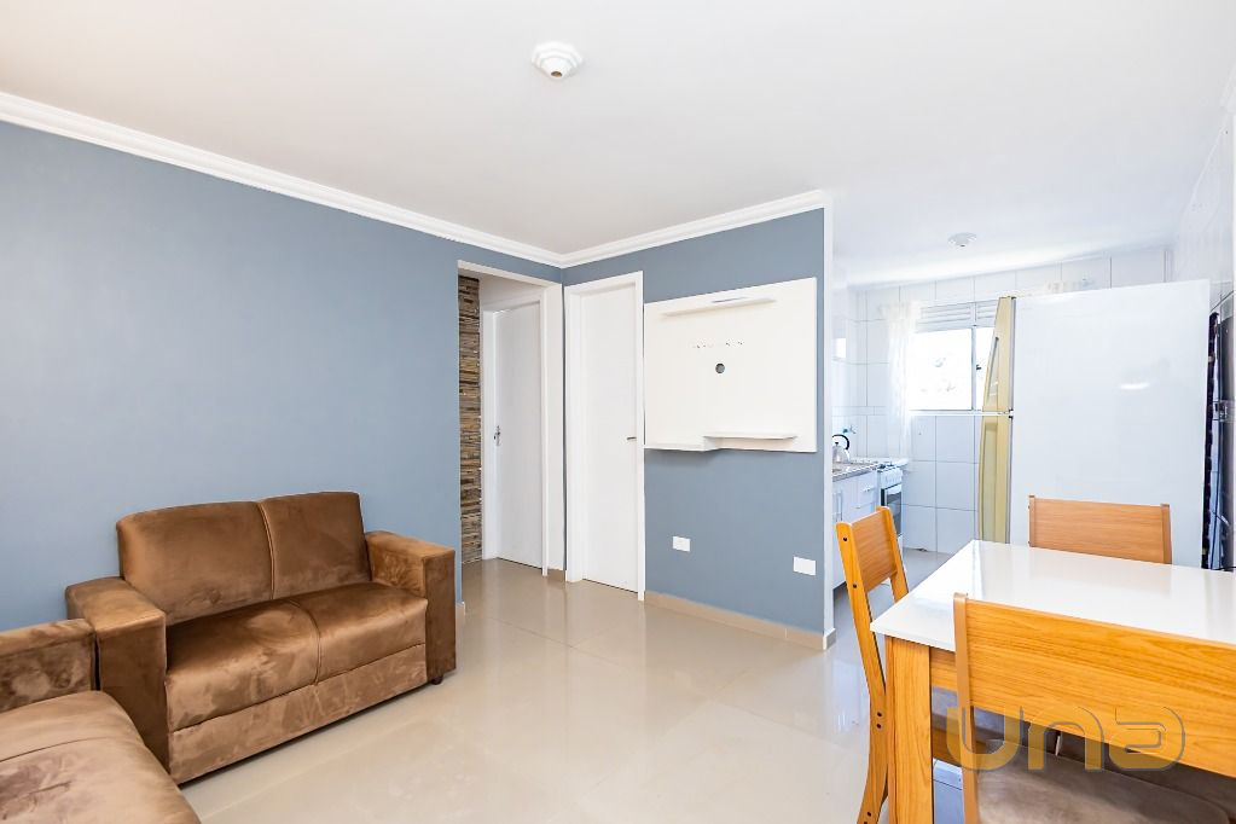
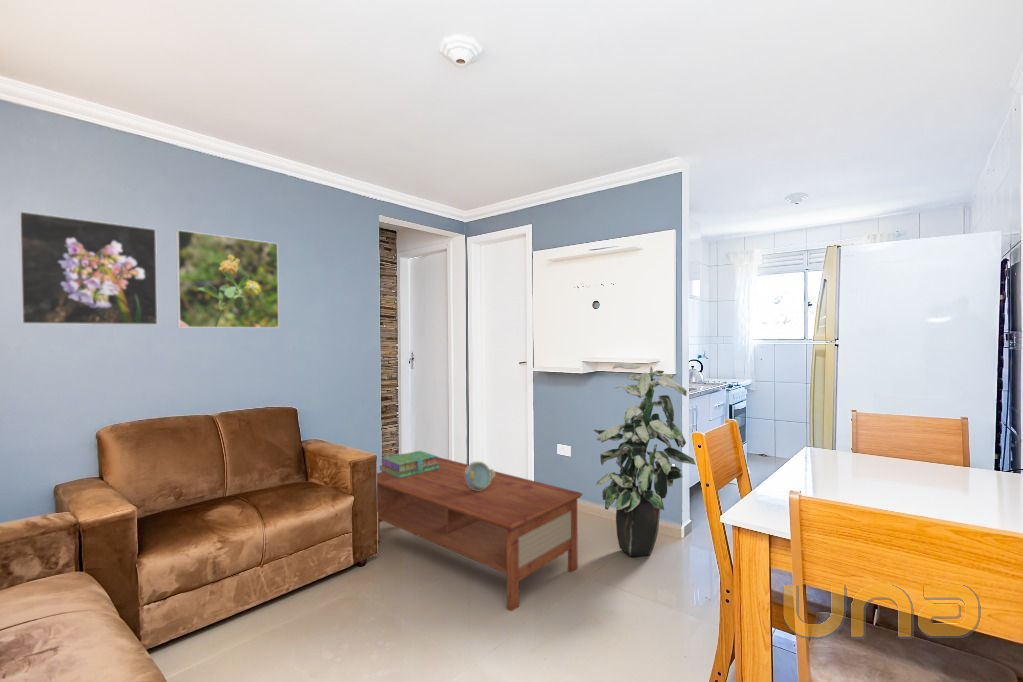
+ stack of books [379,450,440,478]
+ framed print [175,229,280,329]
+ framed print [18,210,159,326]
+ decorative bowl [464,461,496,491]
+ coffee table [376,456,583,612]
+ indoor plant [592,362,697,557]
